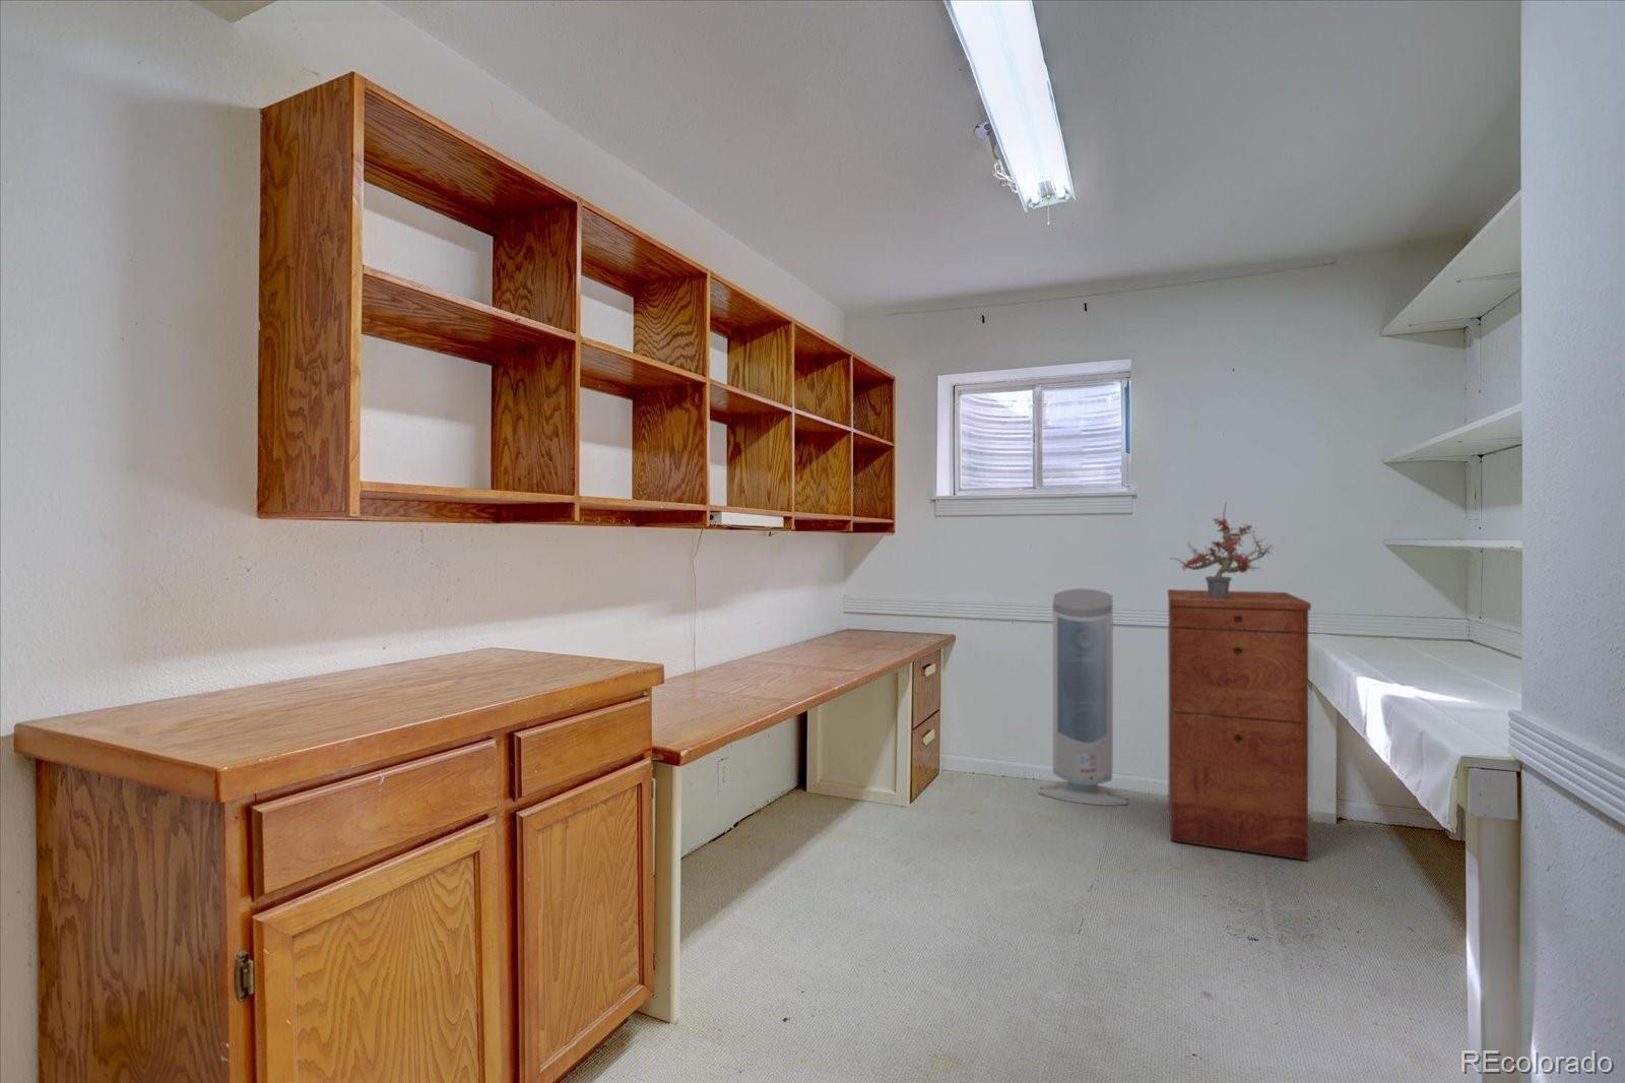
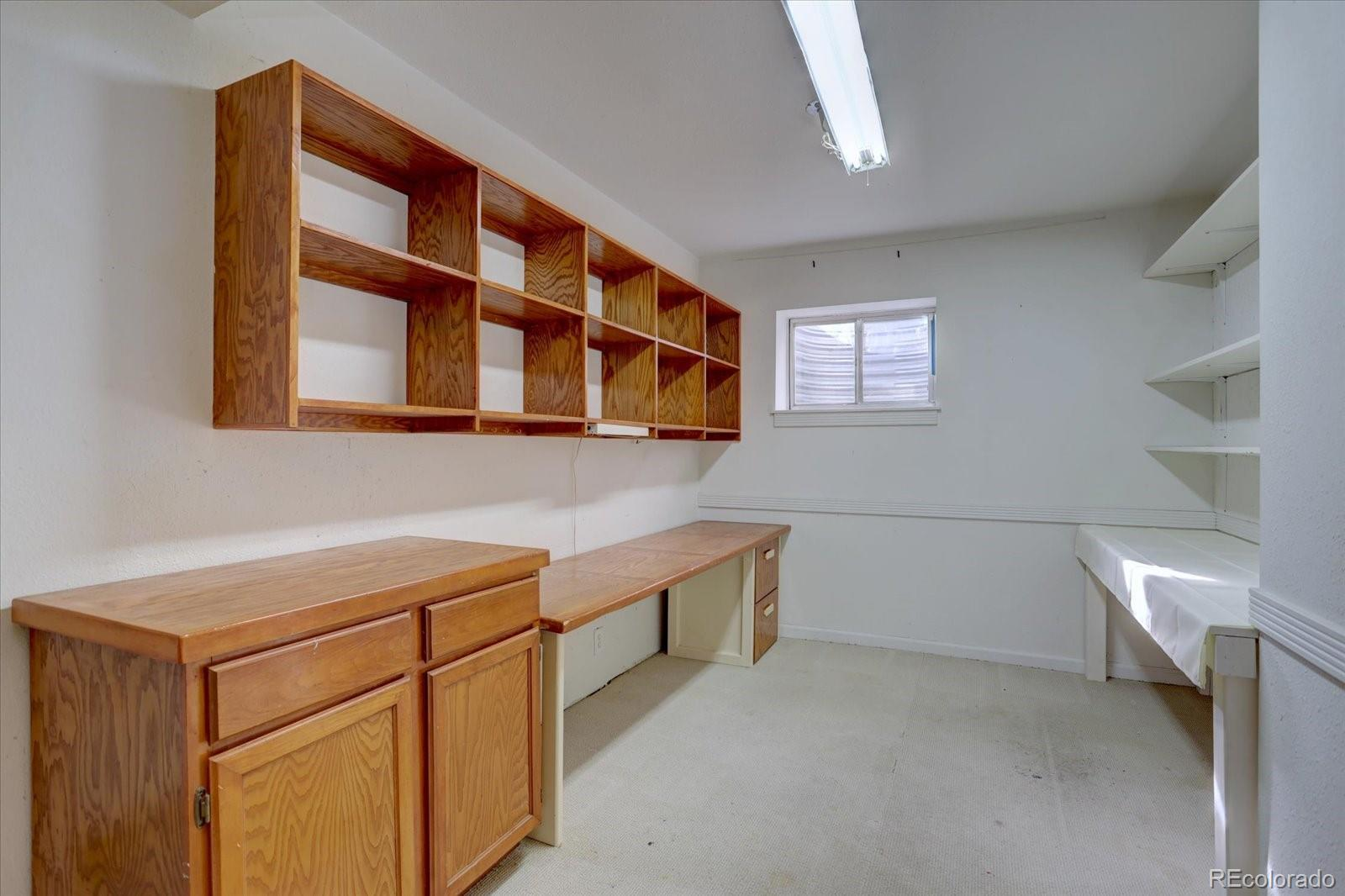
- filing cabinet [1167,589,1312,862]
- potted plant [1171,500,1275,598]
- air purifier [1037,587,1128,806]
